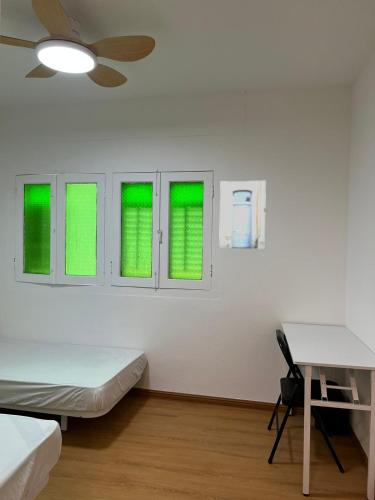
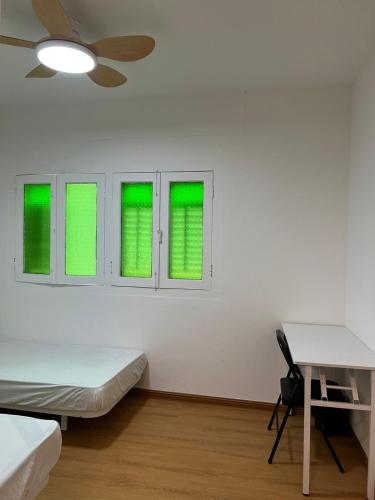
- wall art [218,180,267,250]
